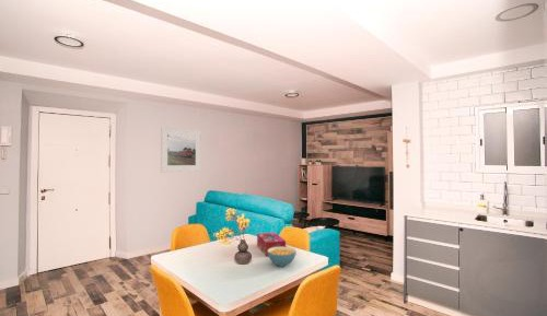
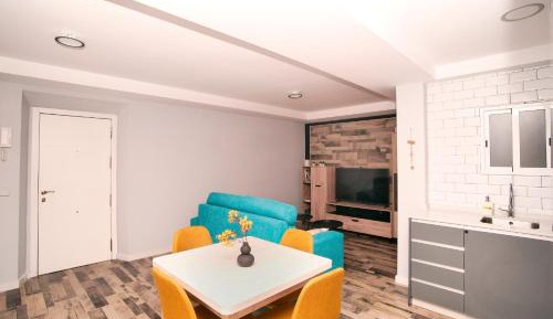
- tissue box [256,231,287,257]
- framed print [160,126,202,173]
- cereal bowl [267,246,298,268]
